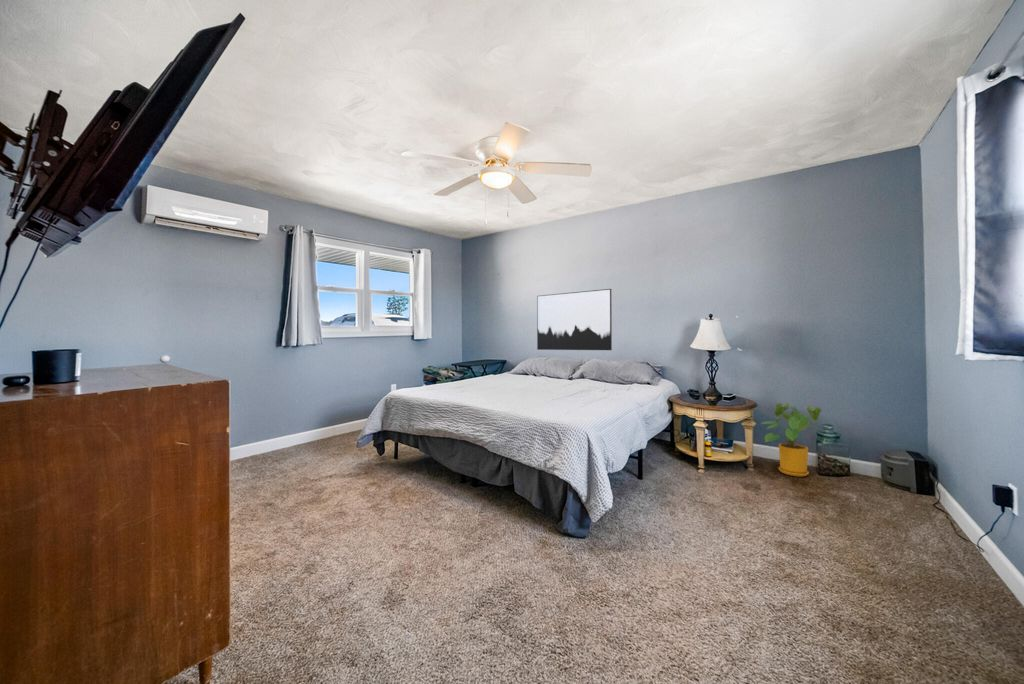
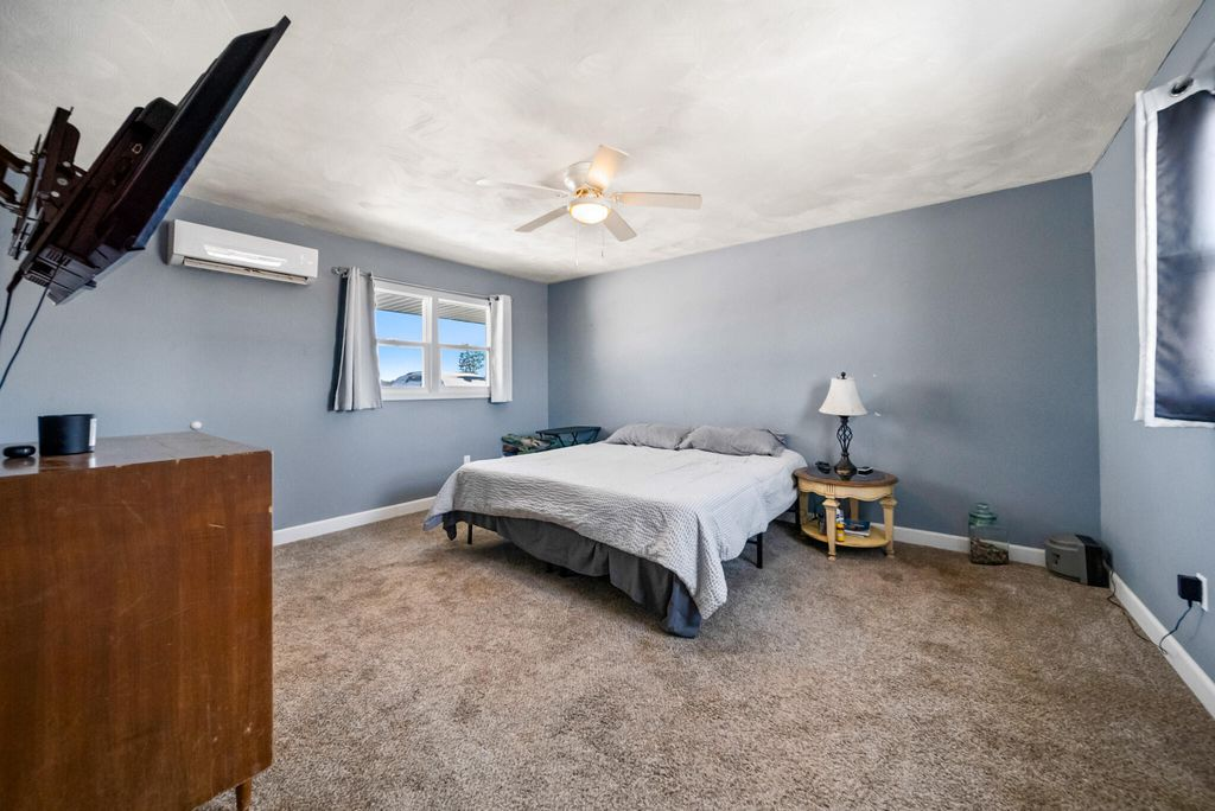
- wall art [536,288,613,351]
- house plant [760,402,822,477]
